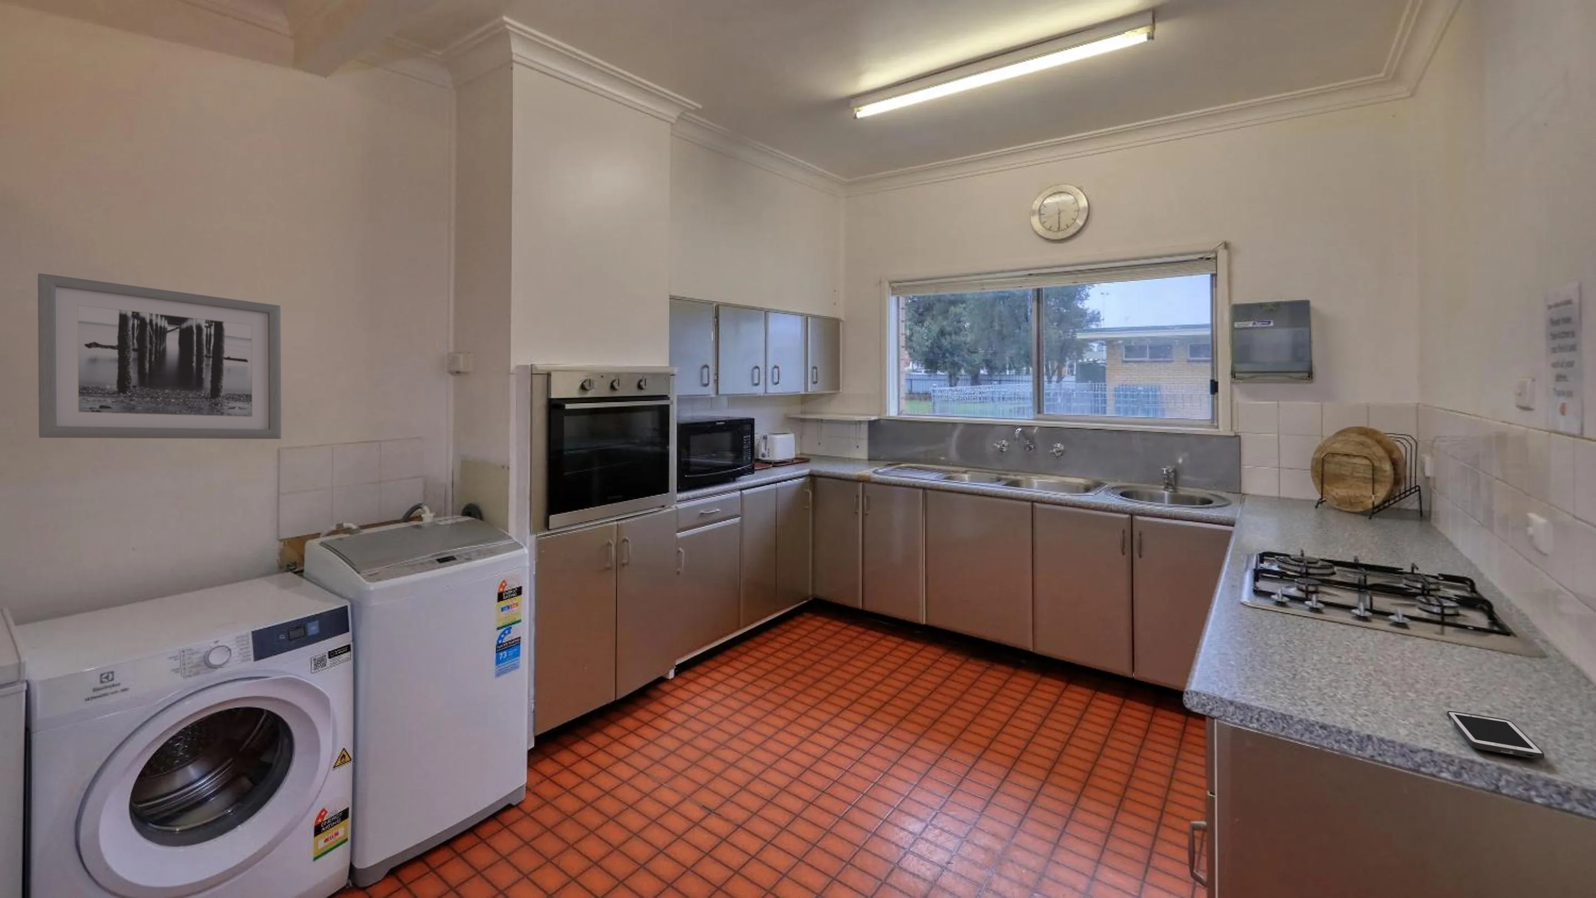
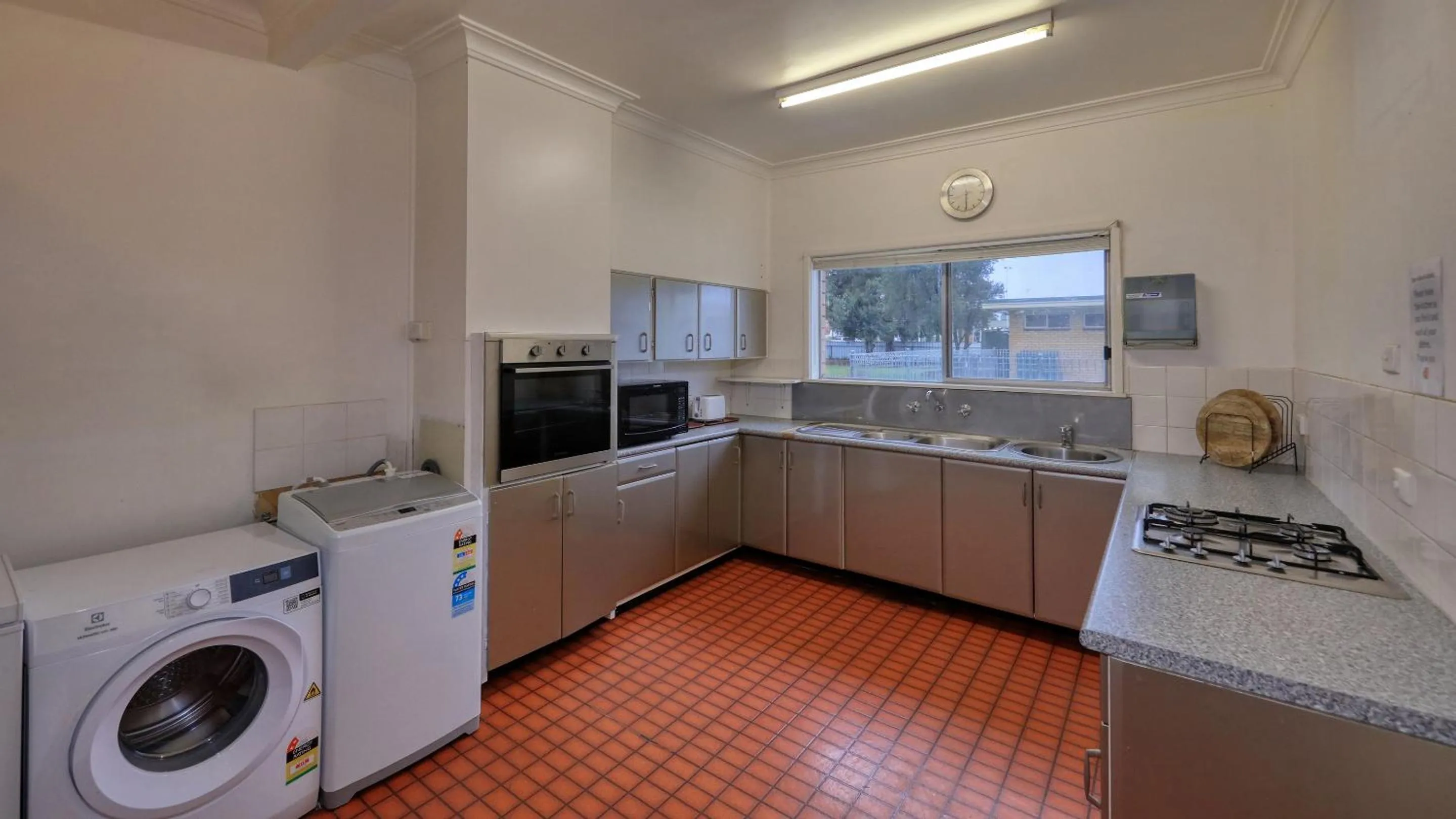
- wall art [37,273,282,440]
- cell phone [1446,711,1544,760]
